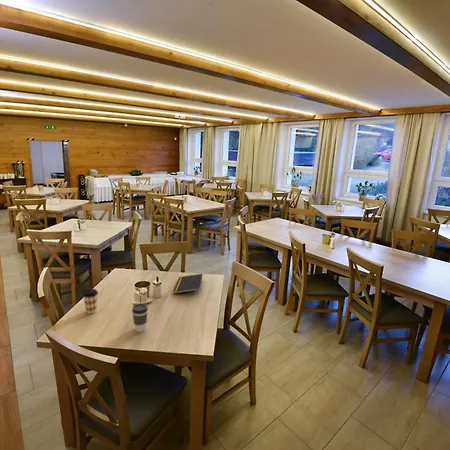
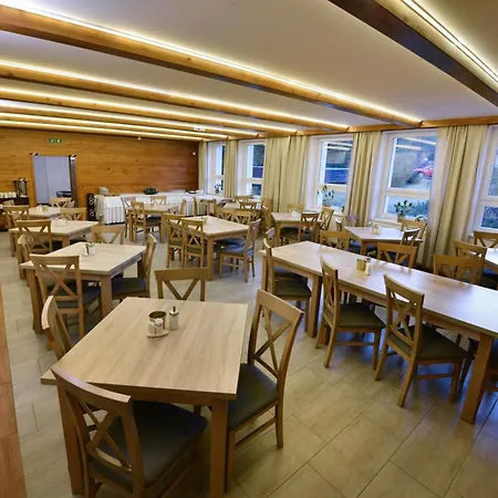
- notepad [172,273,203,295]
- coffee cup [81,288,99,315]
- coffee cup [131,303,149,333]
